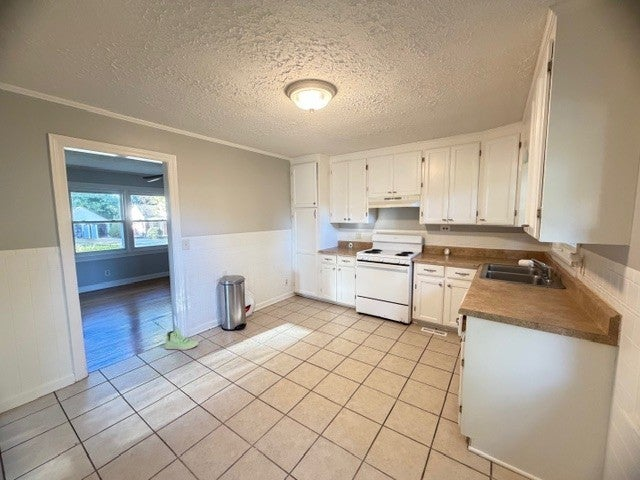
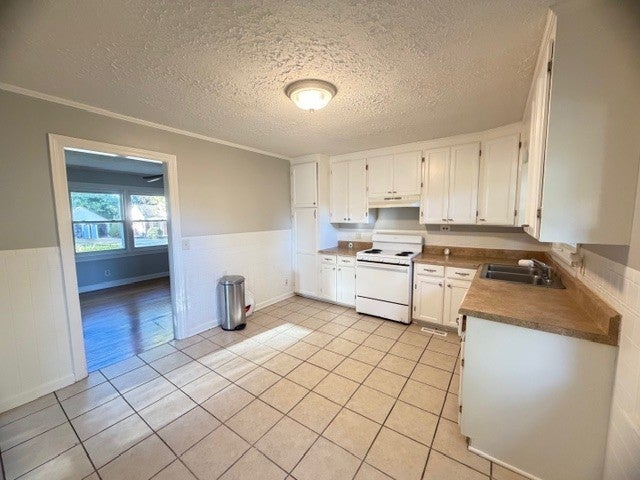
- sneaker [164,328,199,351]
